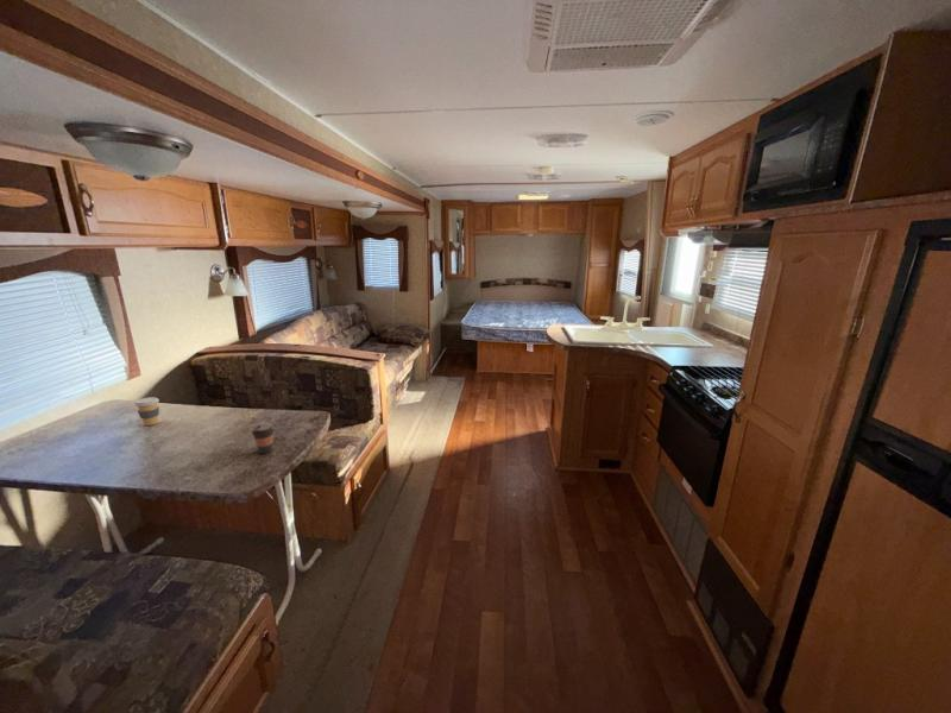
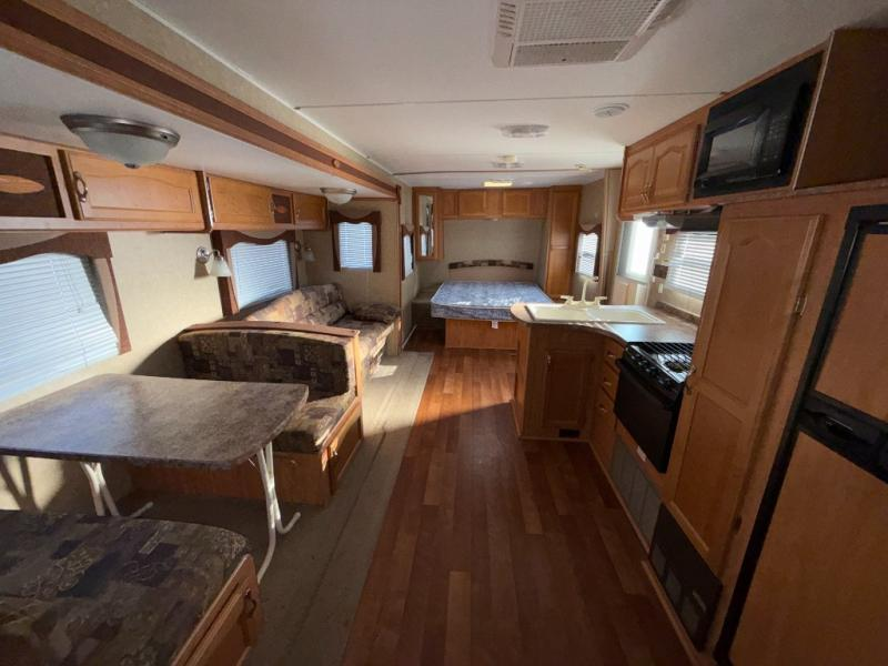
- coffee cup [133,396,160,427]
- coffee cup [250,423,276,455]
